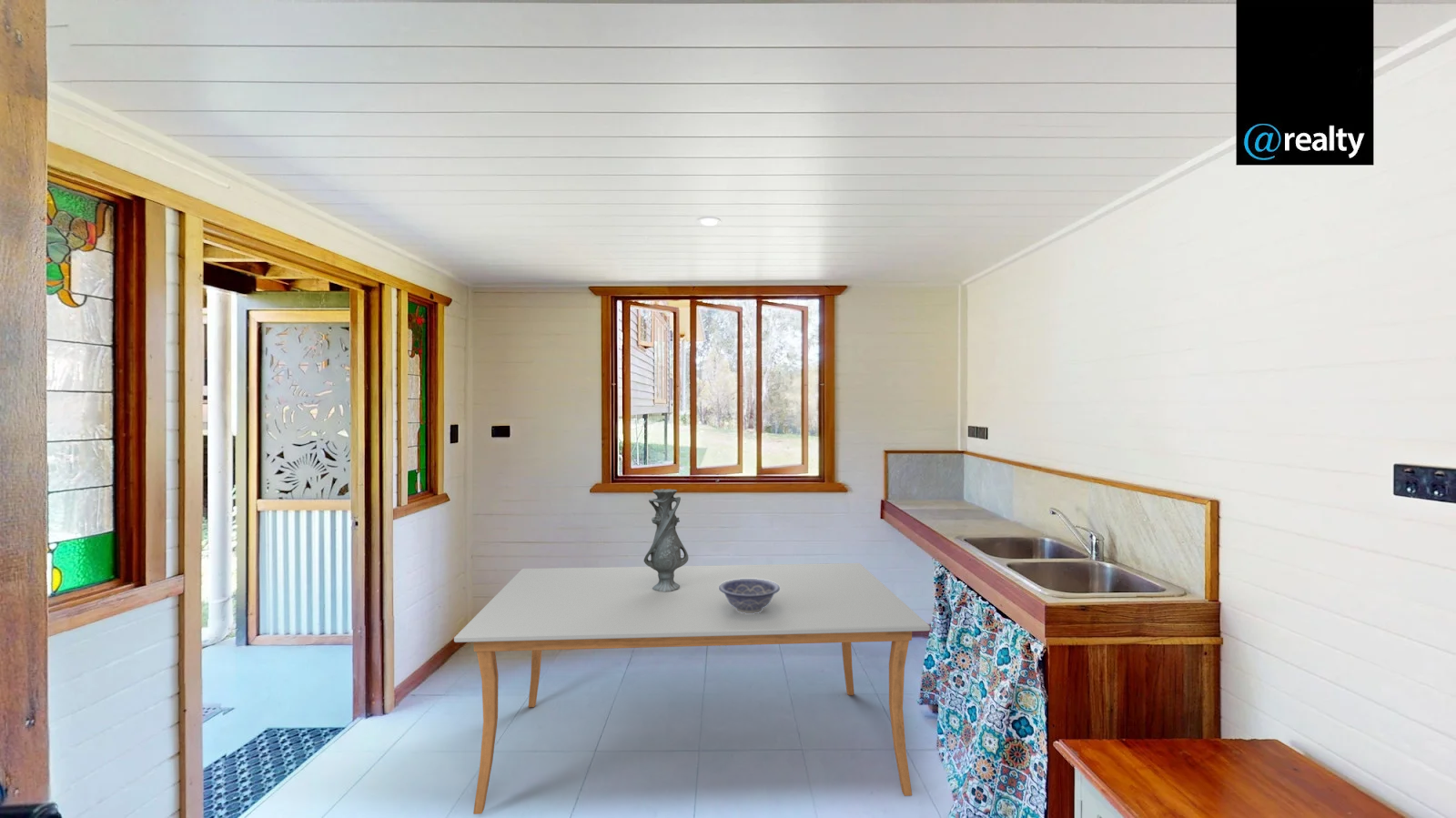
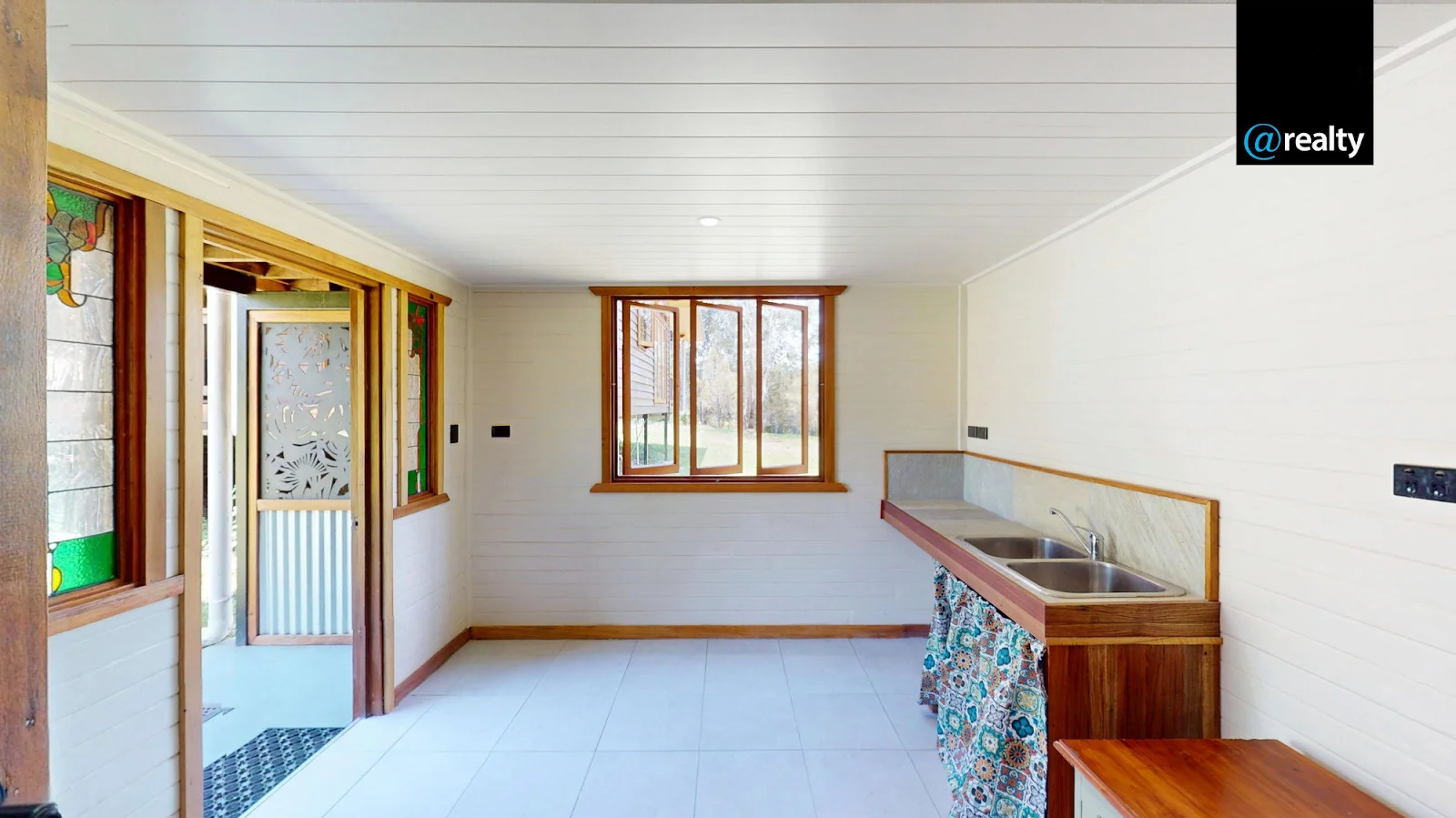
- decorative bowl [719,579,780,614]
- dining table [453,562,931,815]
- vase [643,489,689,591]
